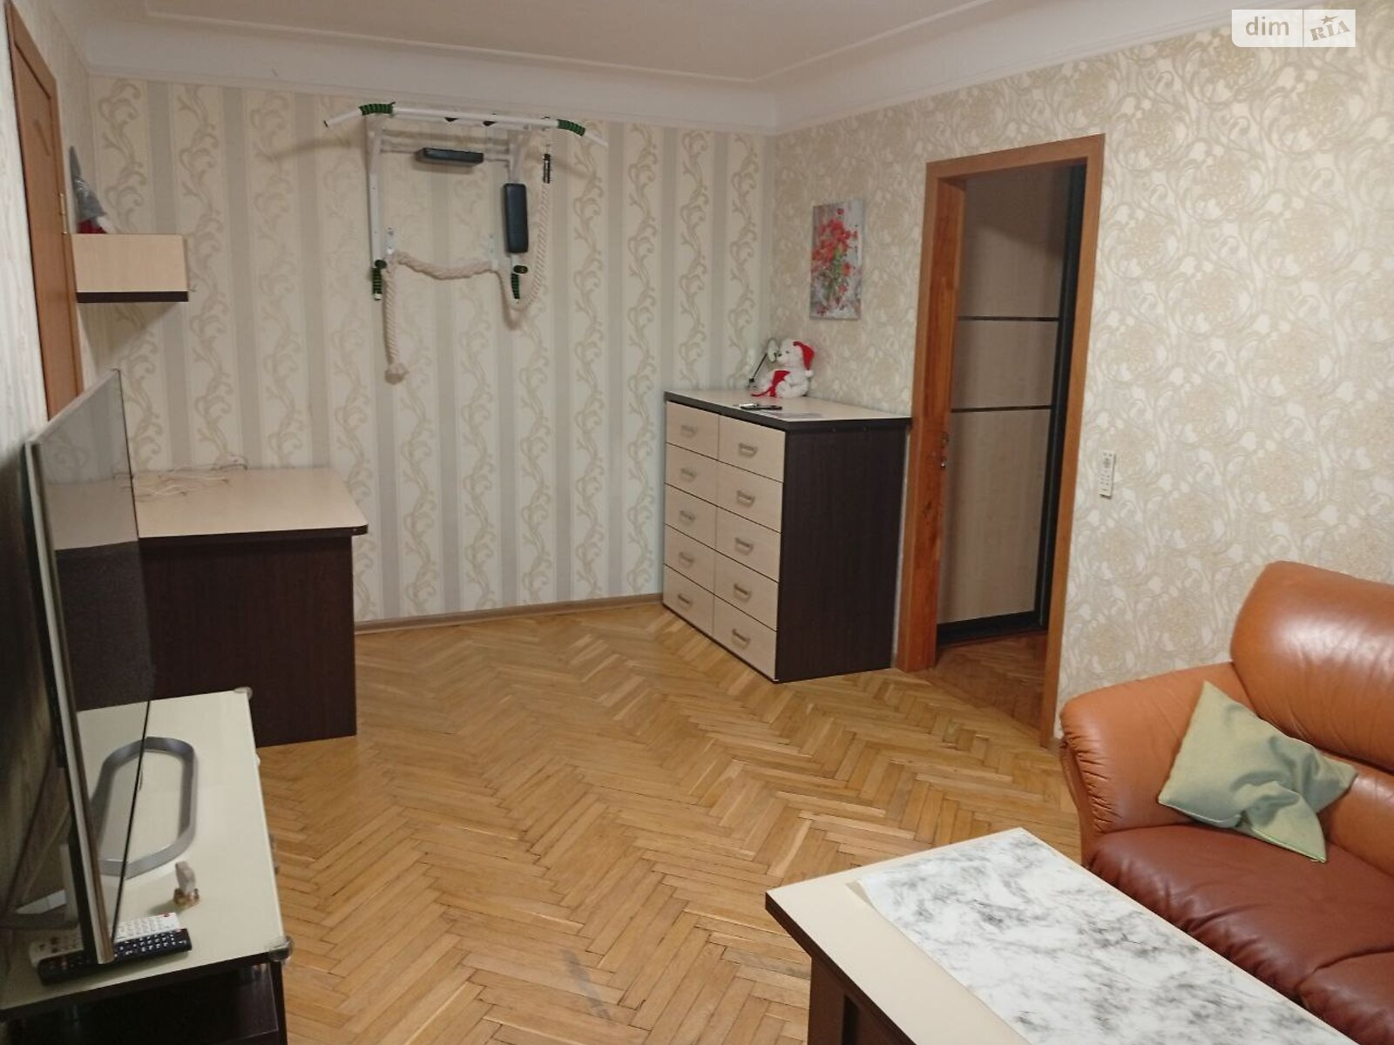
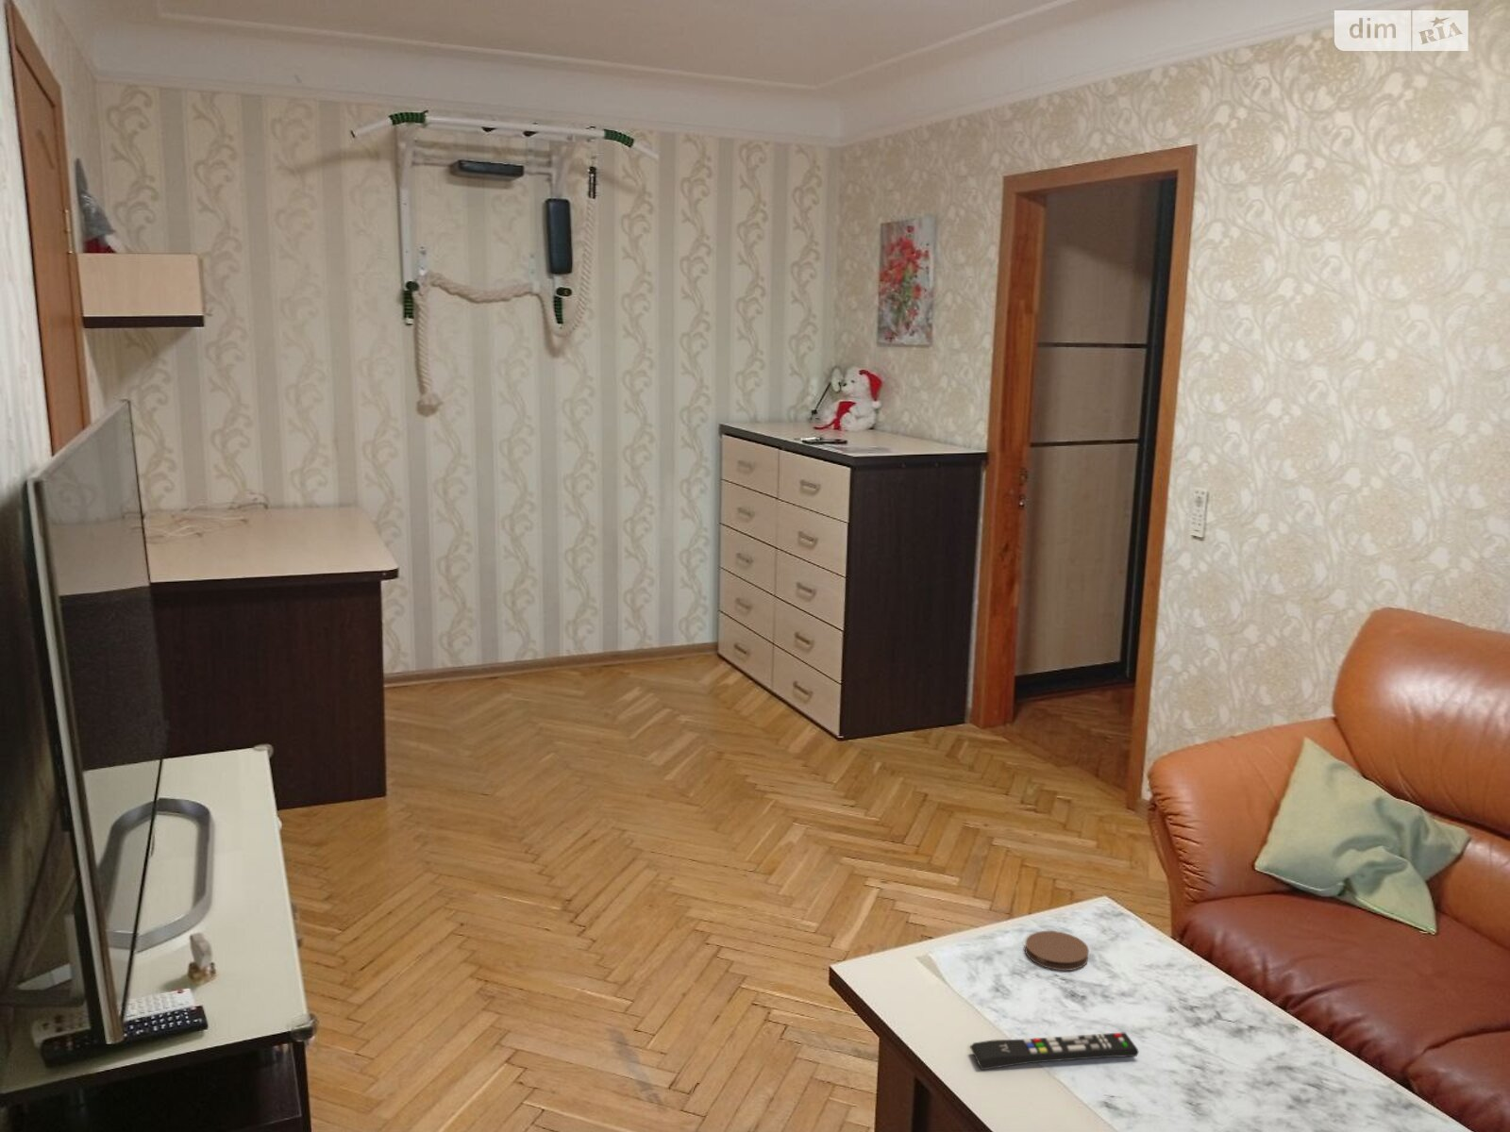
+ coaster [1024,930,1090,971]
+ remote control [969,1031,1140,1070]
